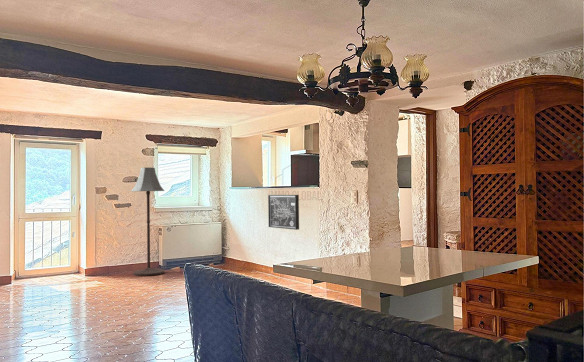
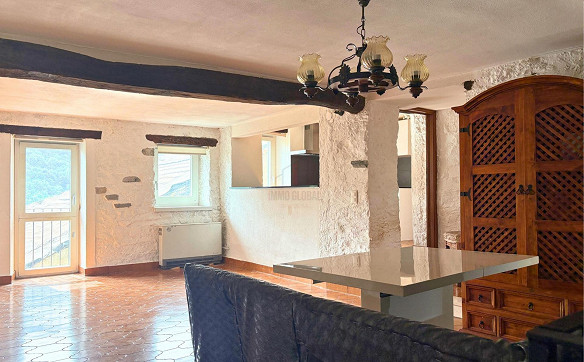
- floor lamp [130,167,166,277]
- wall art [267,194,300,231]
